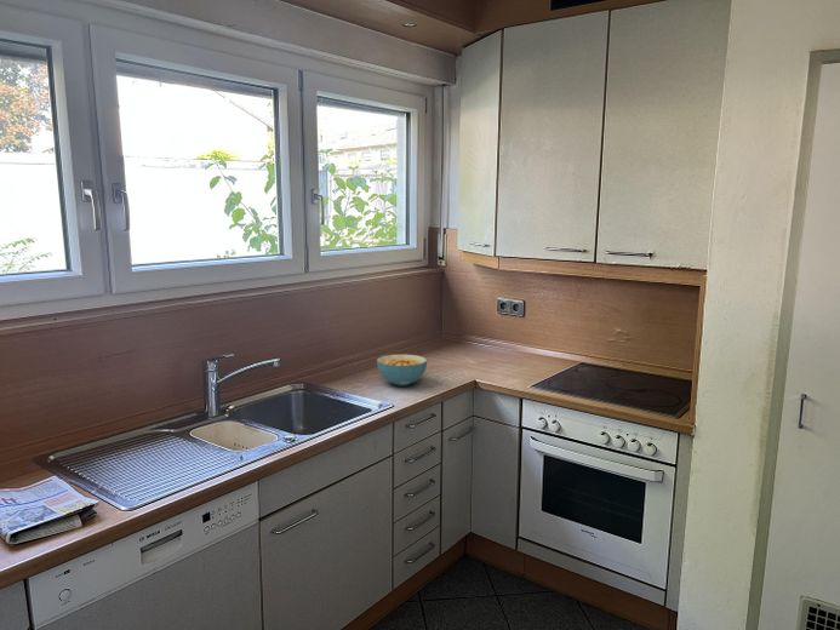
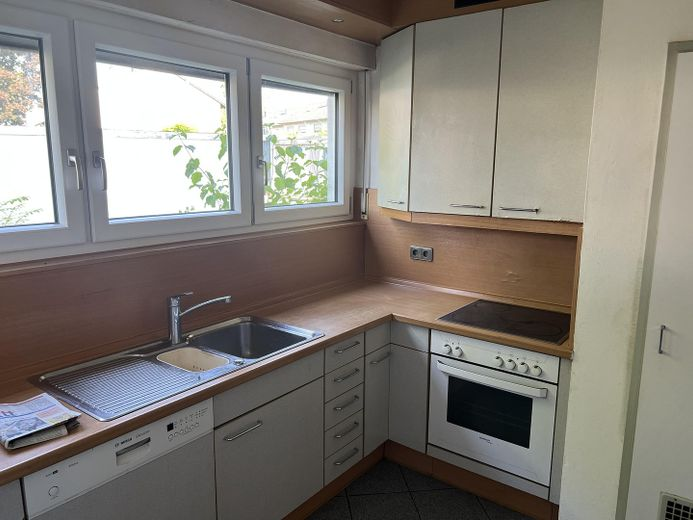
- cereal bowl [376,354,428,388]
